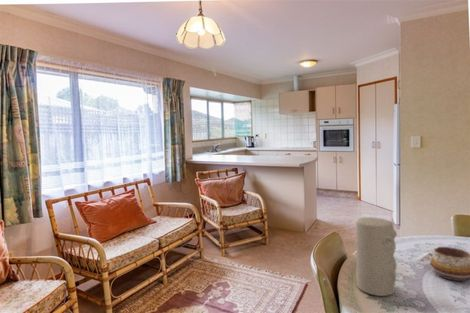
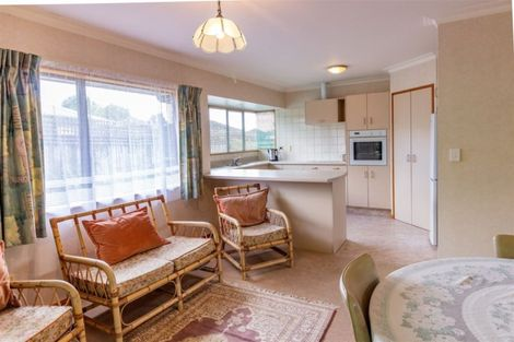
- decorative bowl [429,246,470,282]
- decorative vase [355,216,398,297]
